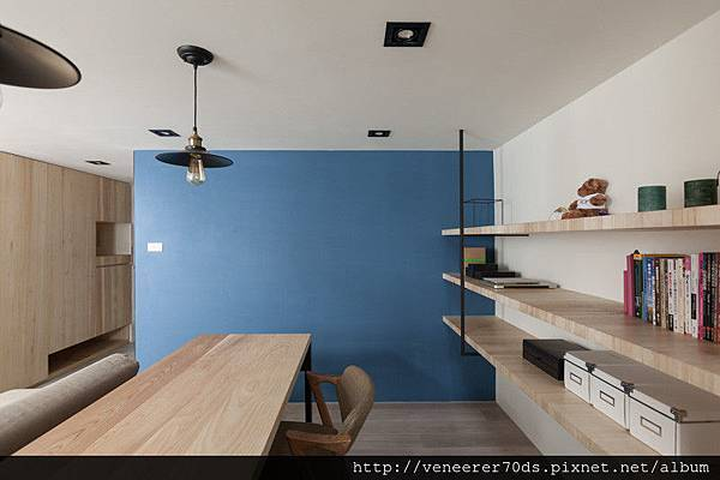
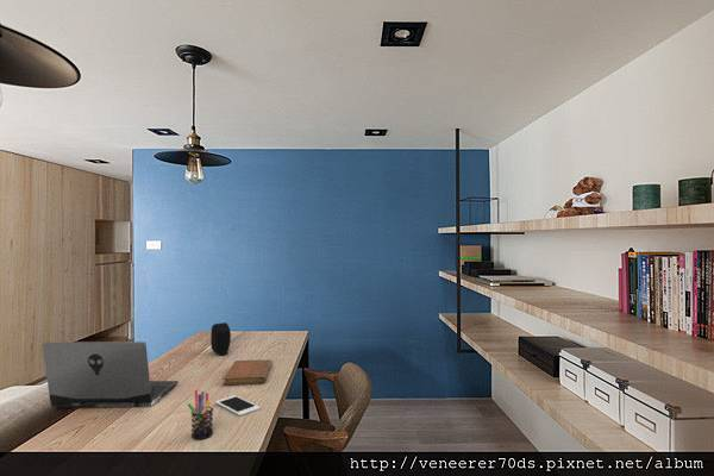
+ speaker [209,321,232,357]
+ laptop computer [40,340,180,409]
+ notebook [221,358,274,386]
+ pen holder [186,389,214,440]
+ cell phone [214,395,261,416]
